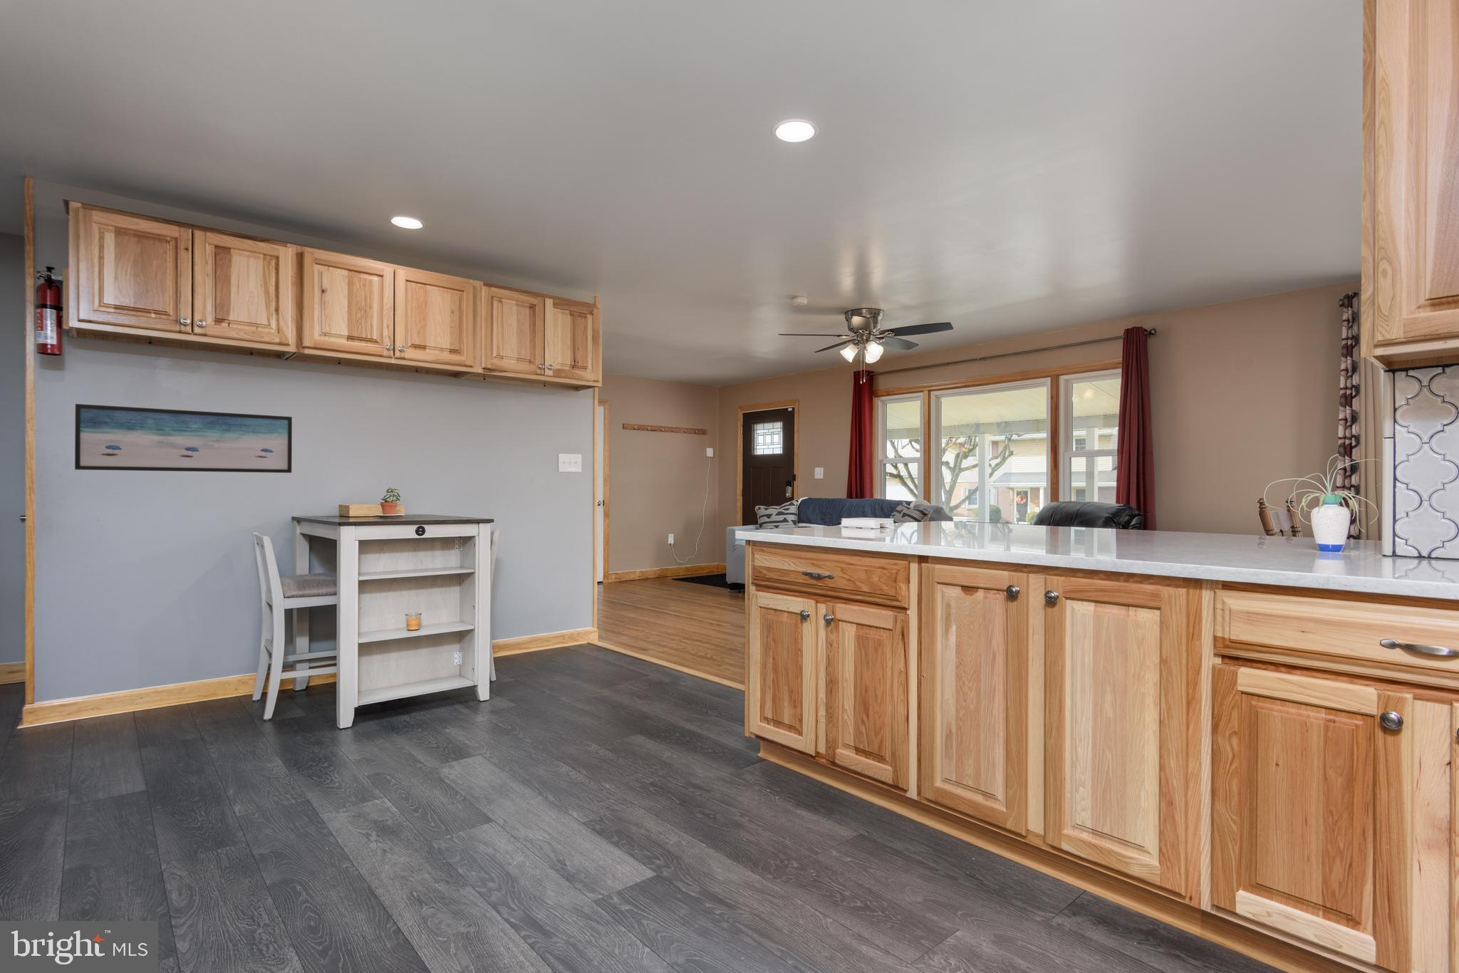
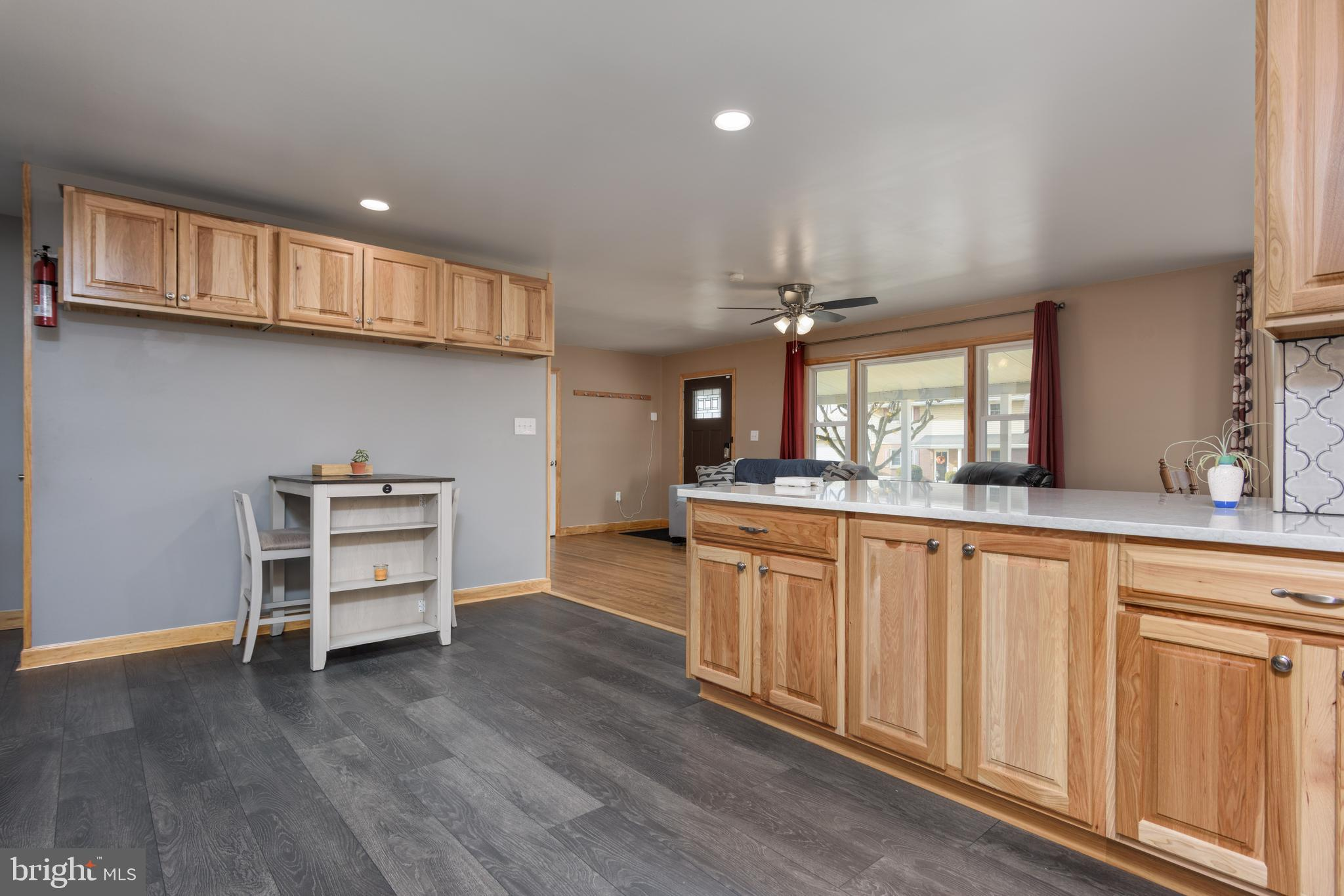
- wall art [74,403,293,473]
